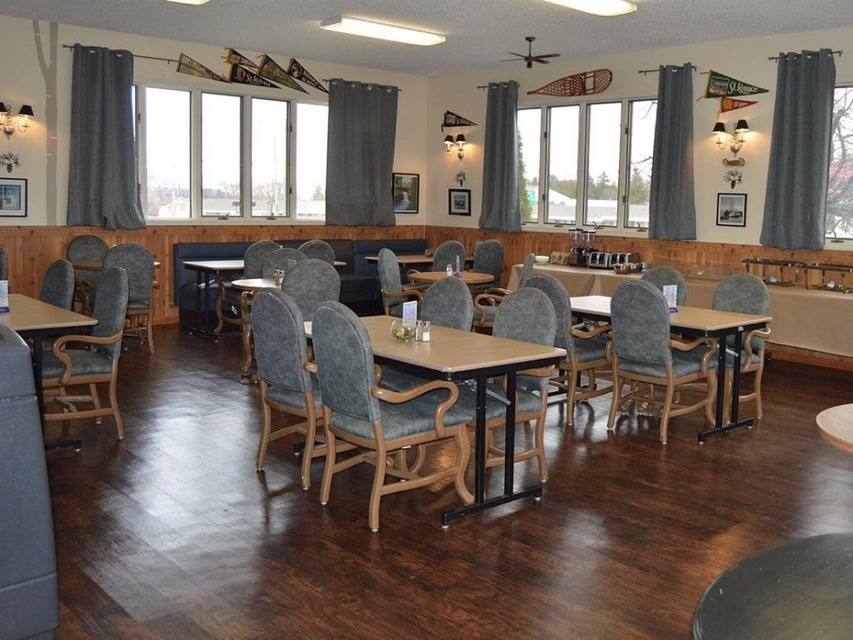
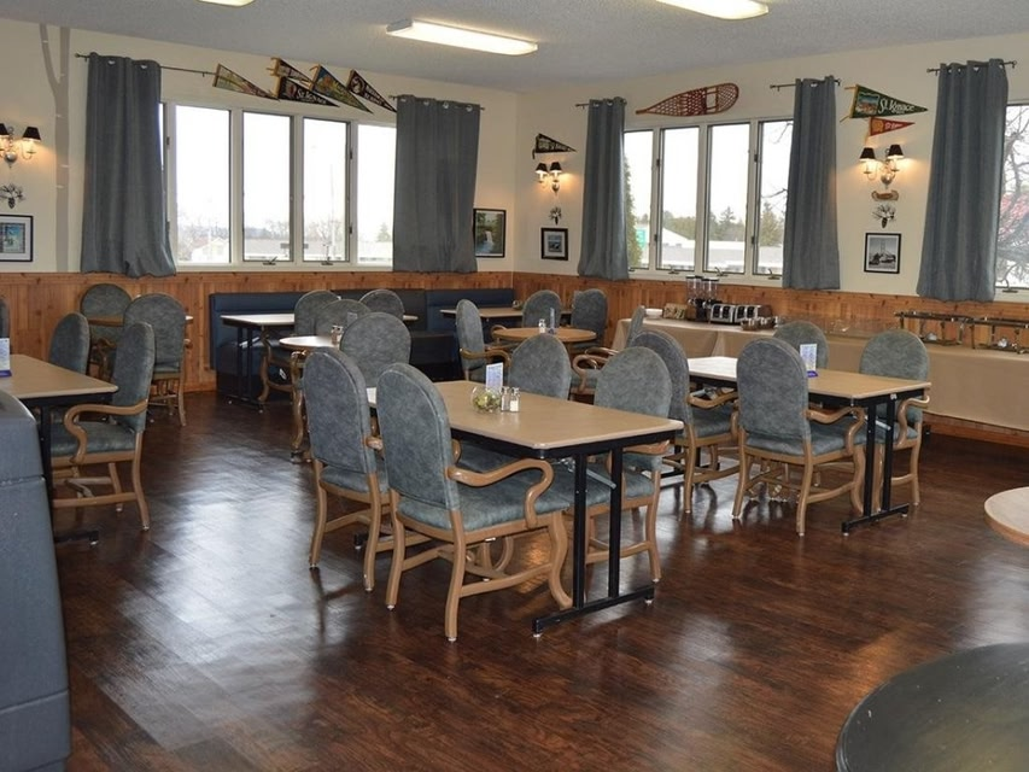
- ceiling fan [499,36,561,69]
